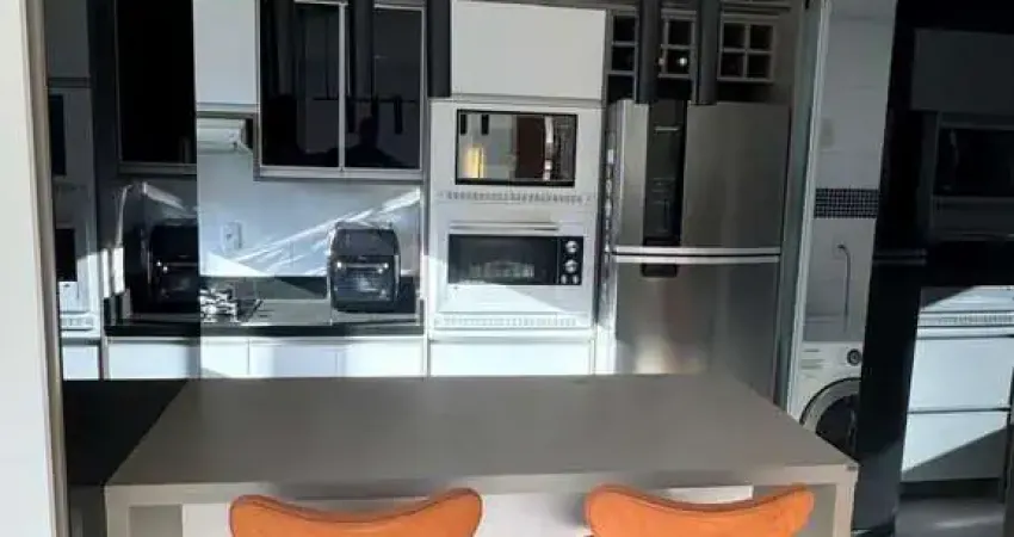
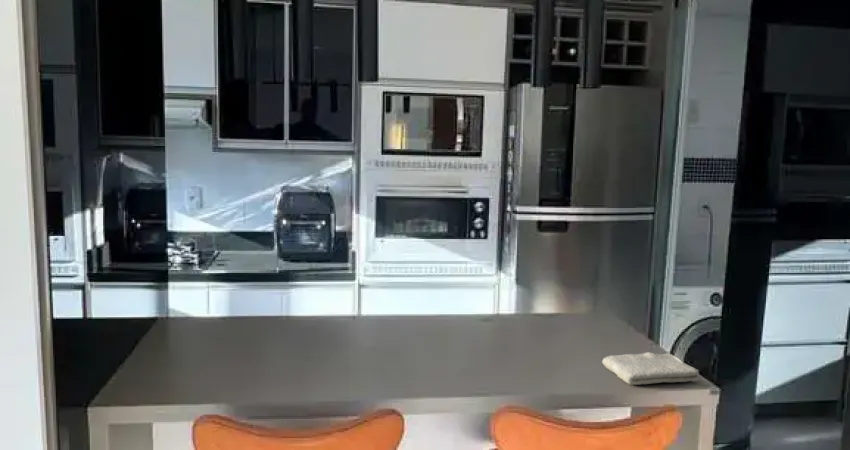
+ washcloth [601,351,700,386]
